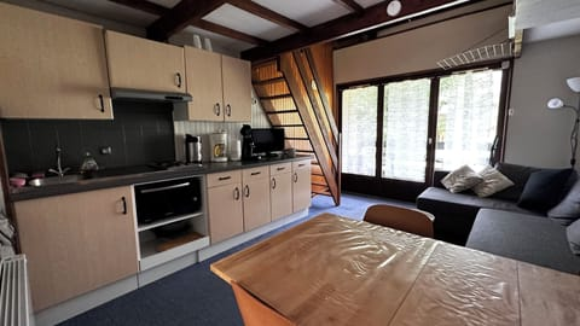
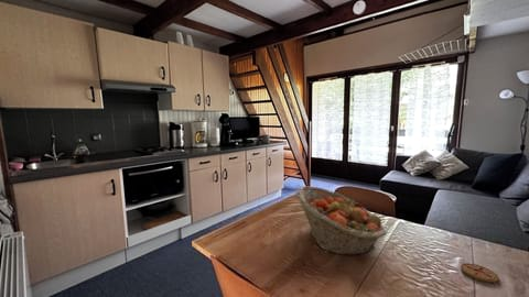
+ fruit basket [295,186,388,256]
+ coaster [460,262,499,284]
